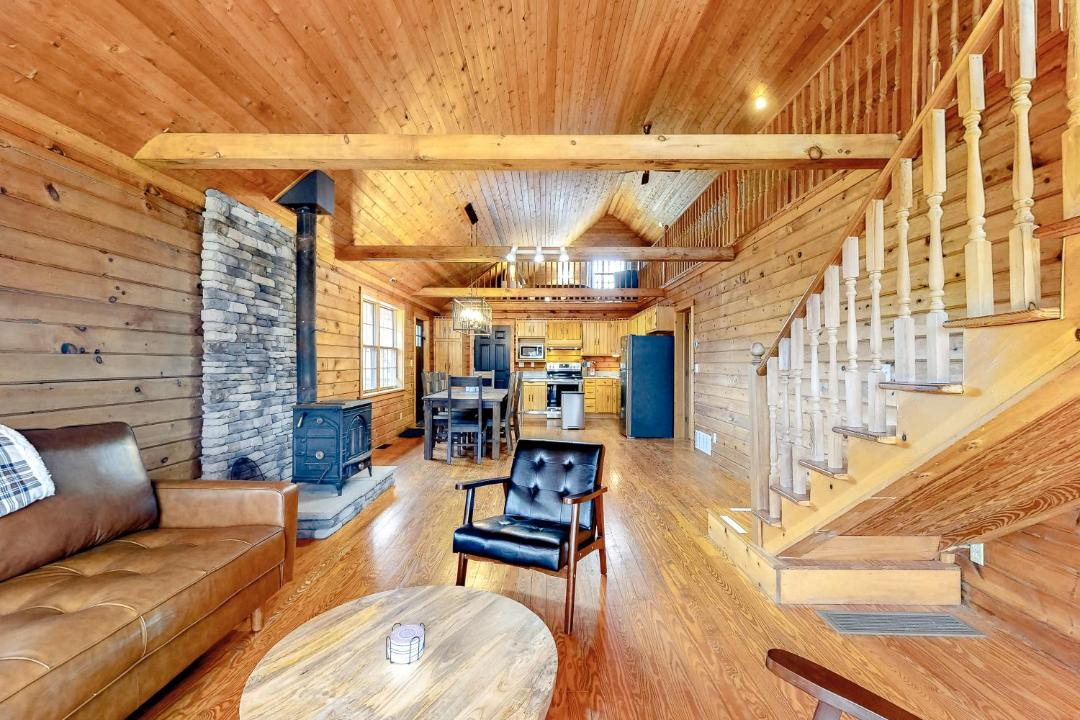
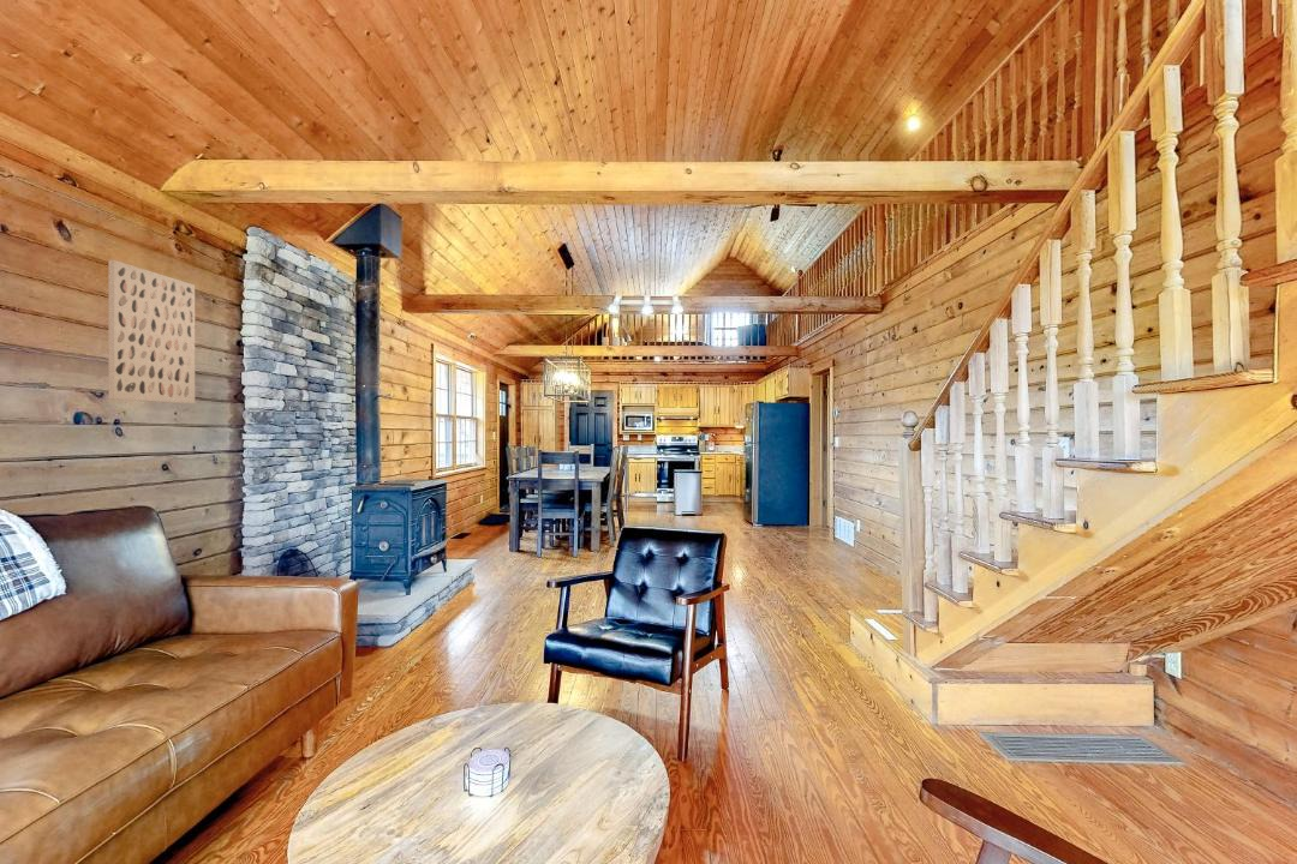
+ wall art [107,259,196,404]
